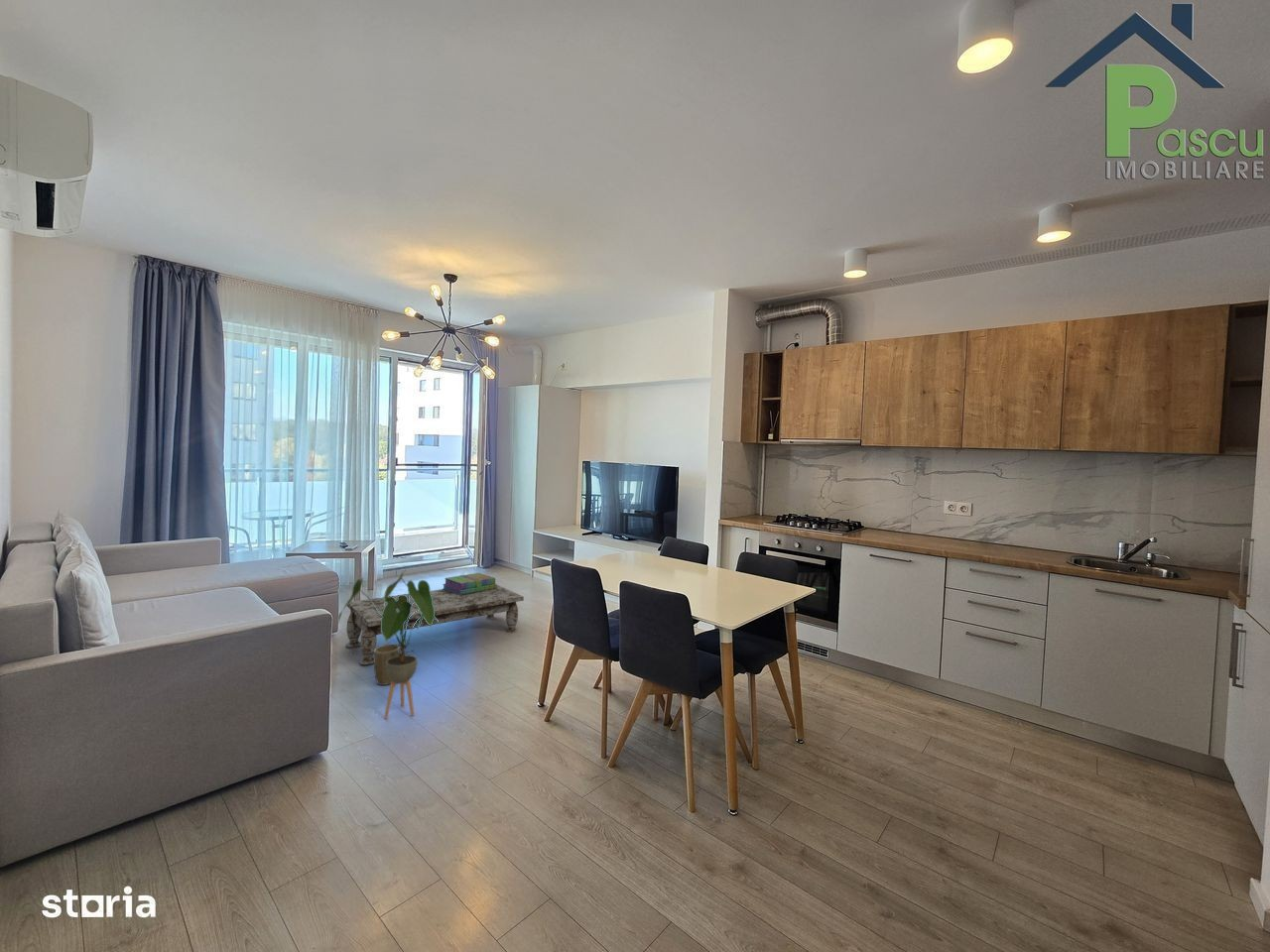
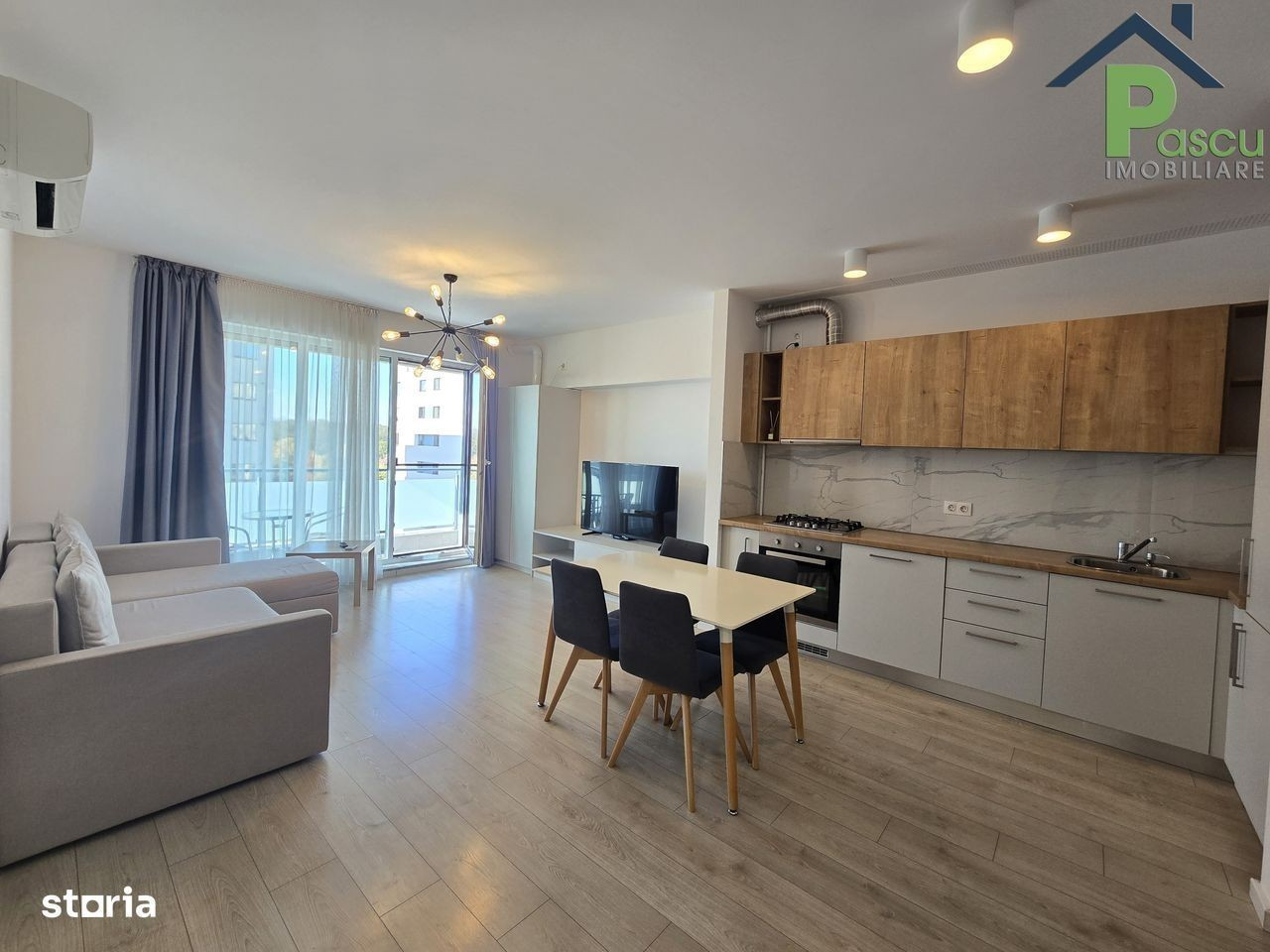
- plant pot [373,644,401,686]
- coffee table [344,584,525,665]
- house plant [337,568,439,719]
- stack of books [442,572,498,595]
